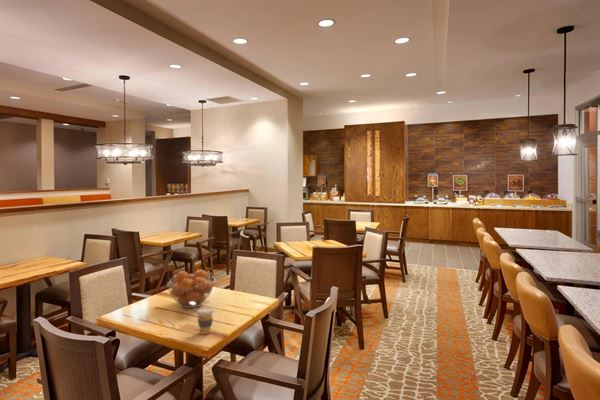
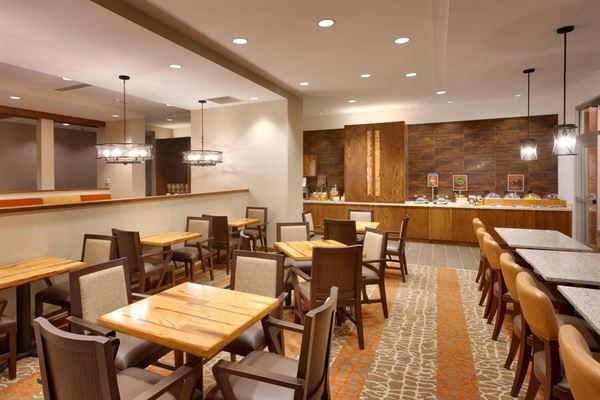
- fruit basket [166,269,216,309]
- coffee cup [196,307,215,335]
